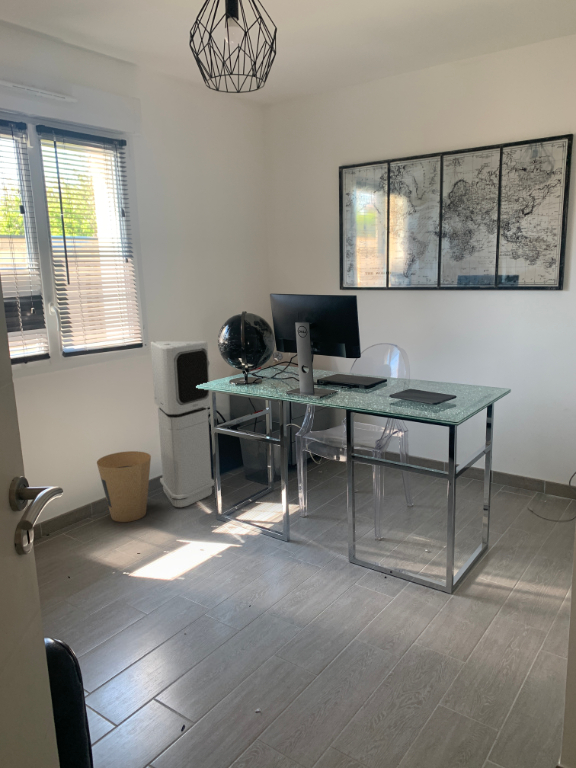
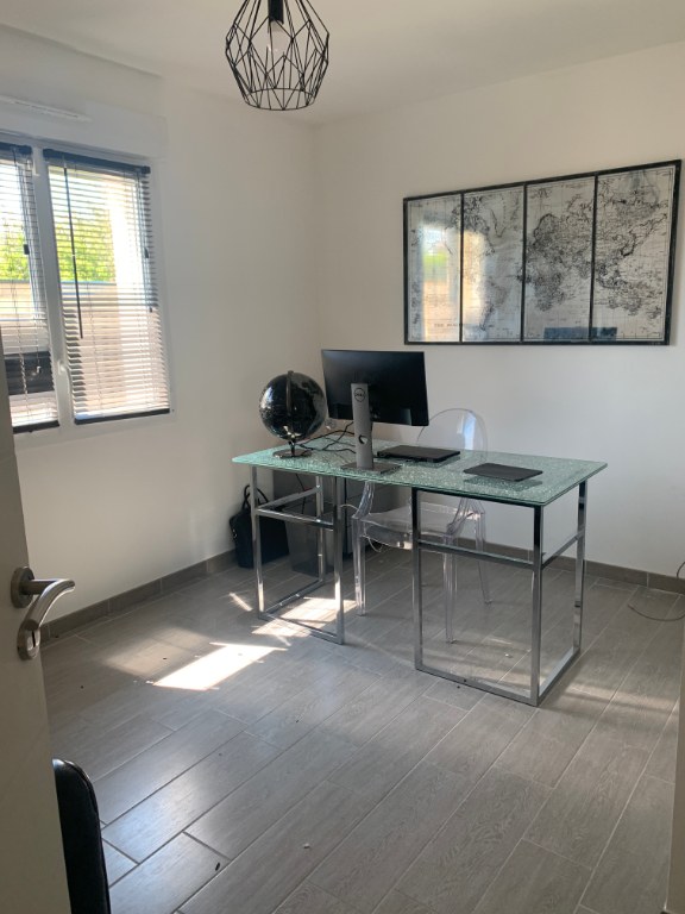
- air purifier [150,340,215,508]
- trash can [96,450,152,523]
